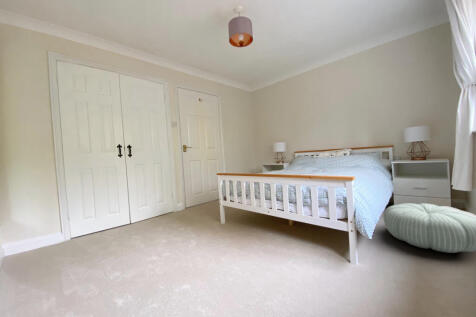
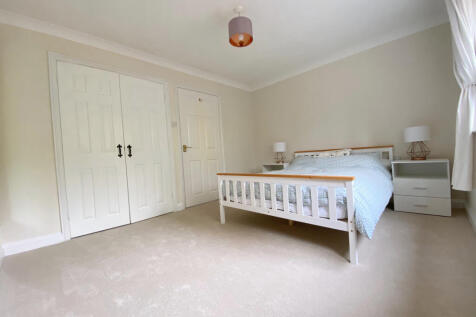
- pouf [383,202,476,254]
